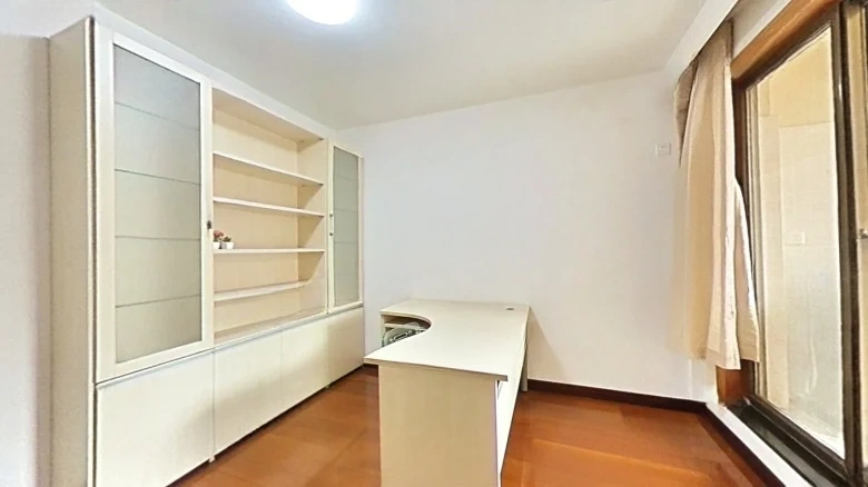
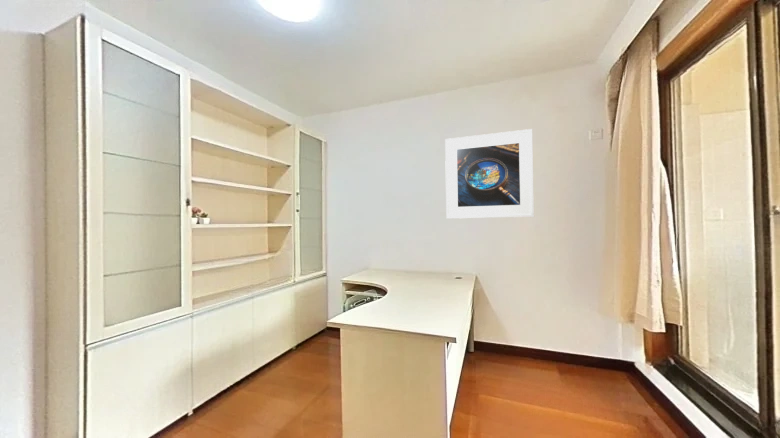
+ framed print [444,128,535,220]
